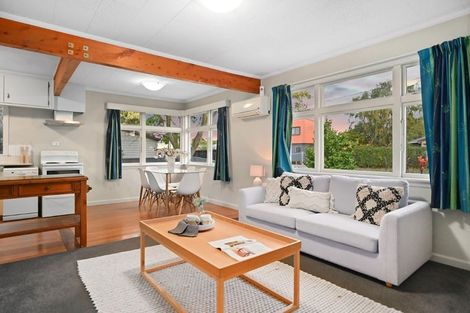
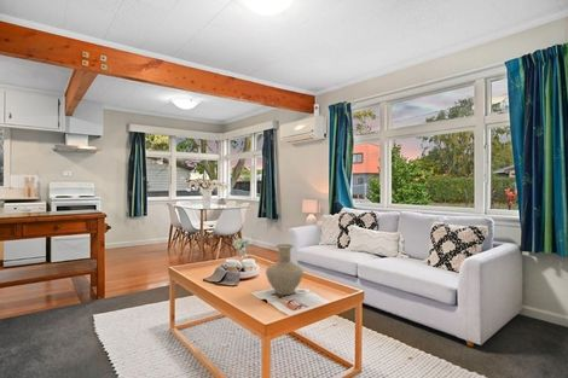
+ vase [265,243,305,296]
